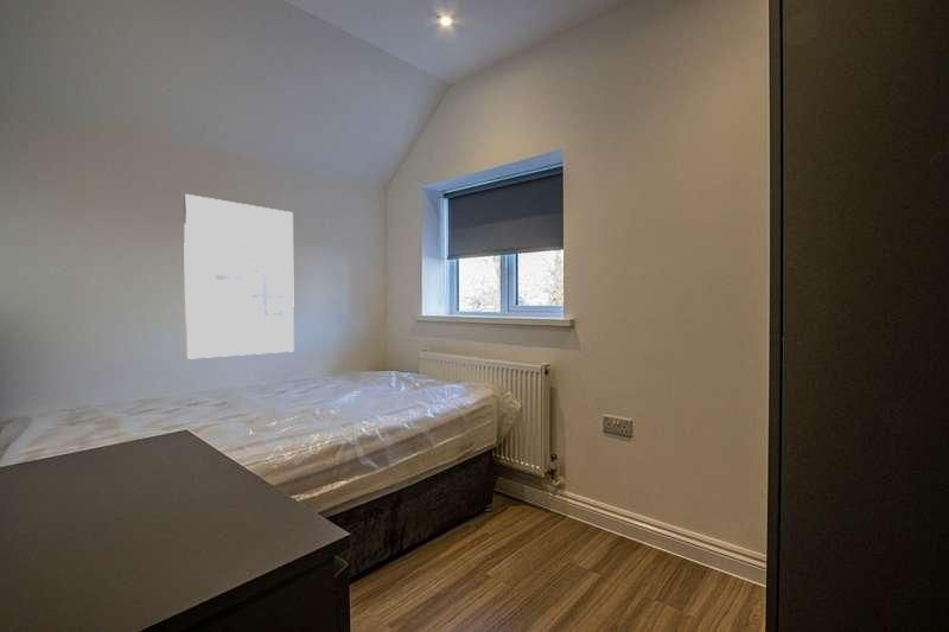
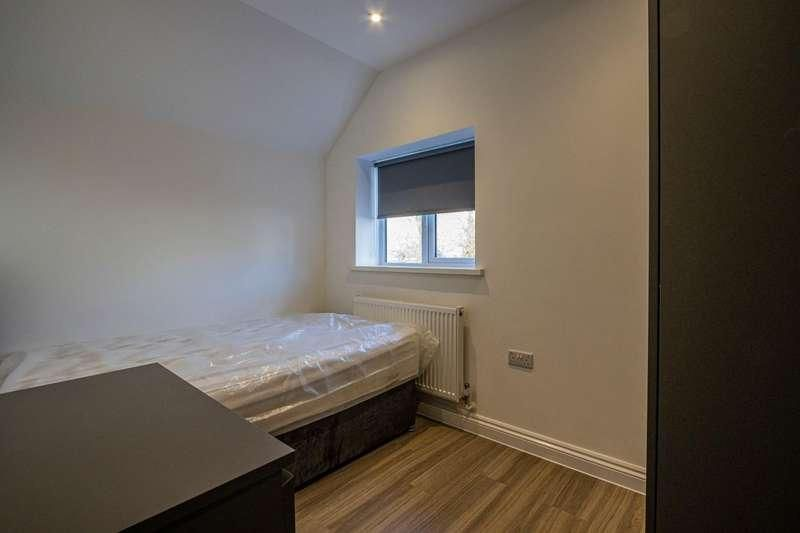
- wall art [183,193,295,360]
